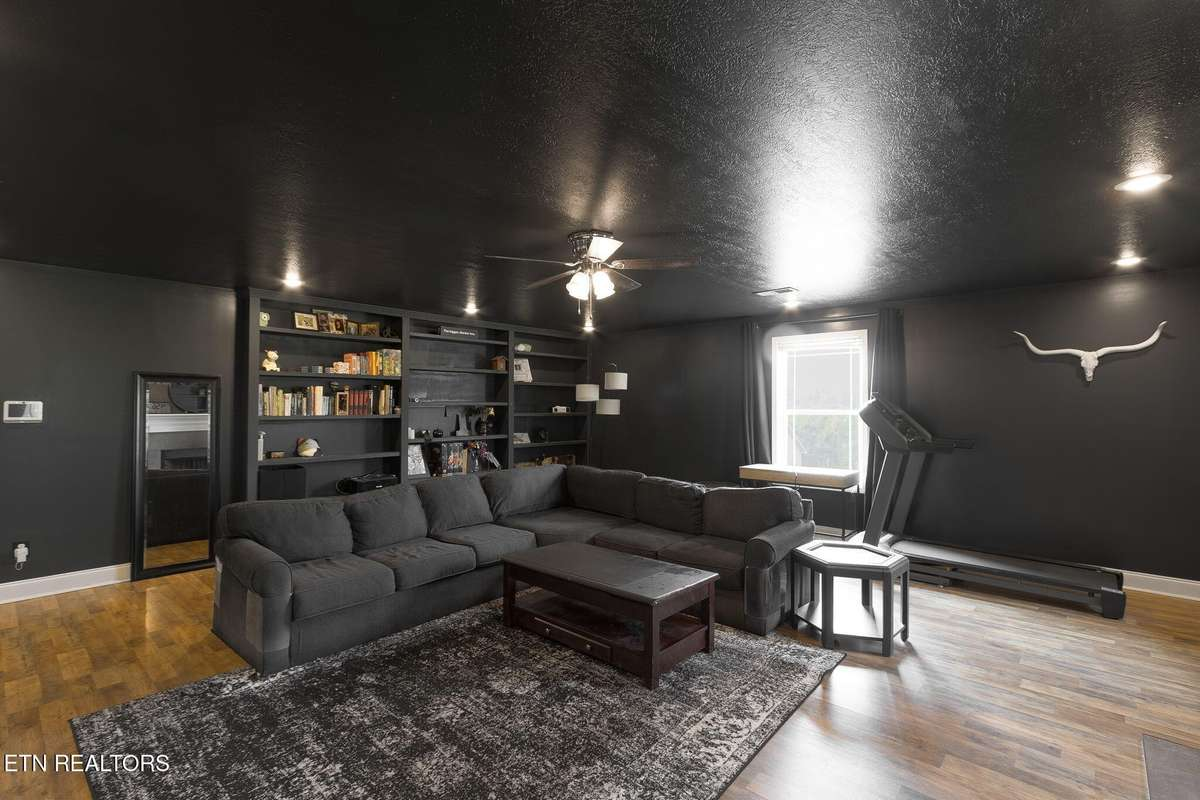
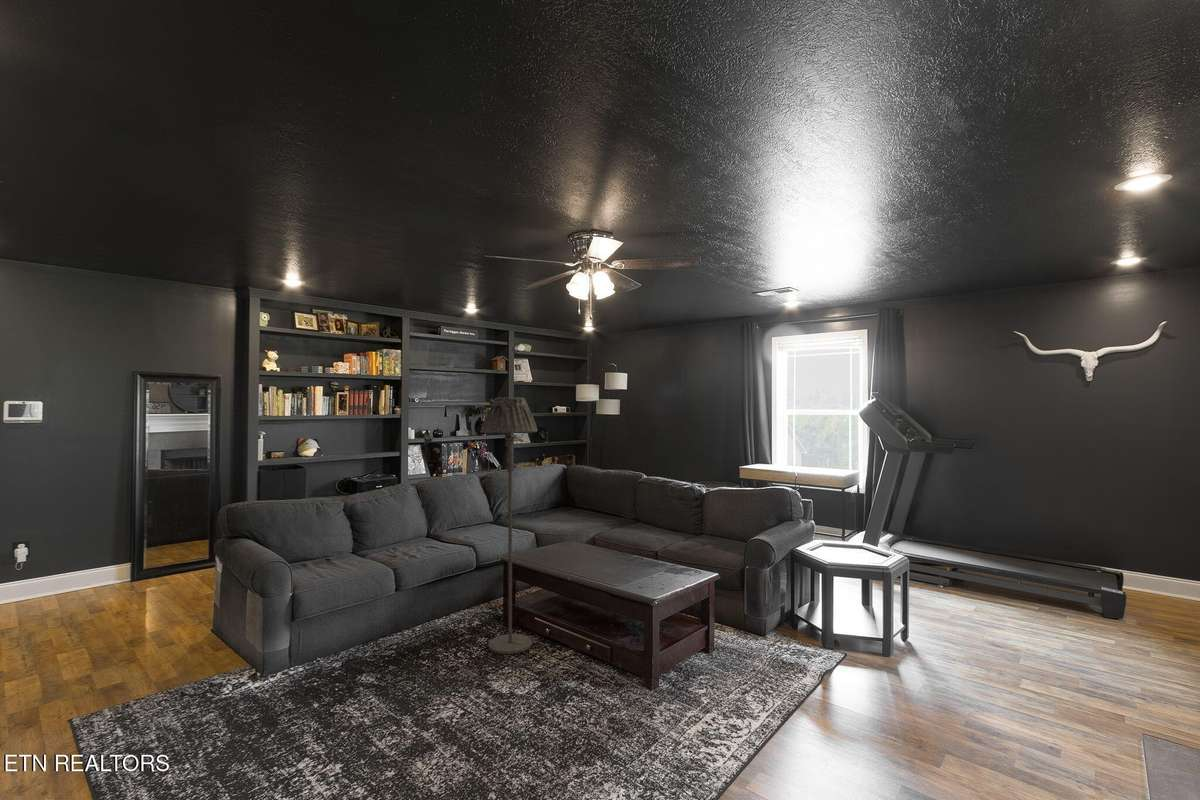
+ floor lamp [481,396,538,655]
